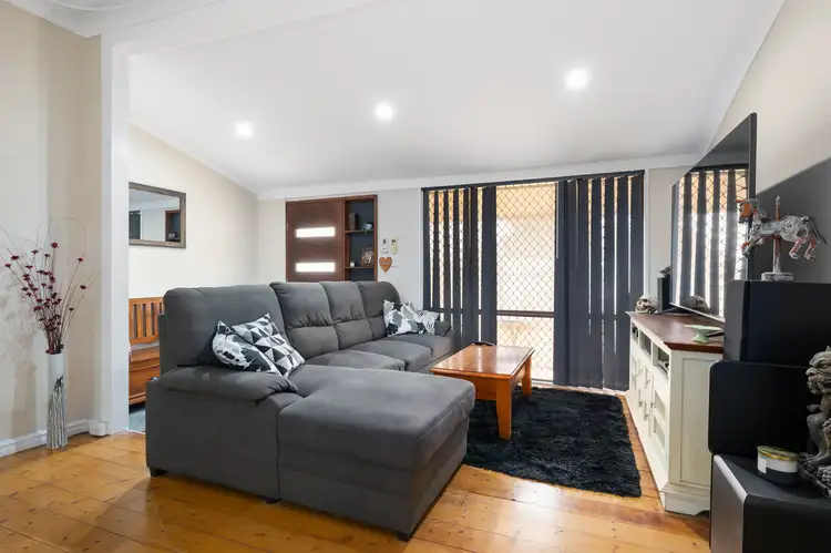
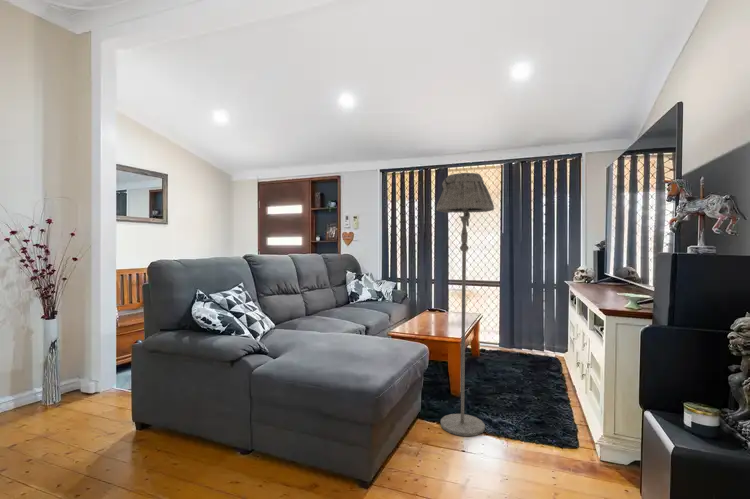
+ floor lamp [435,172,495,437]
